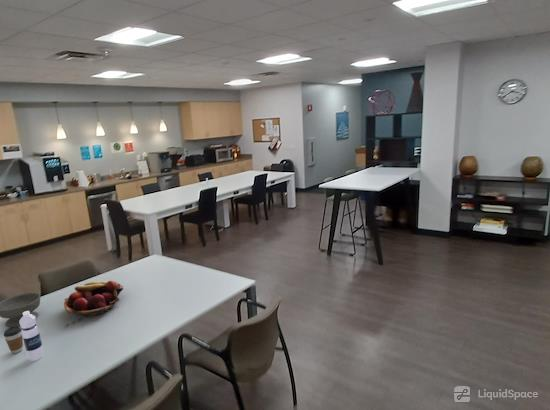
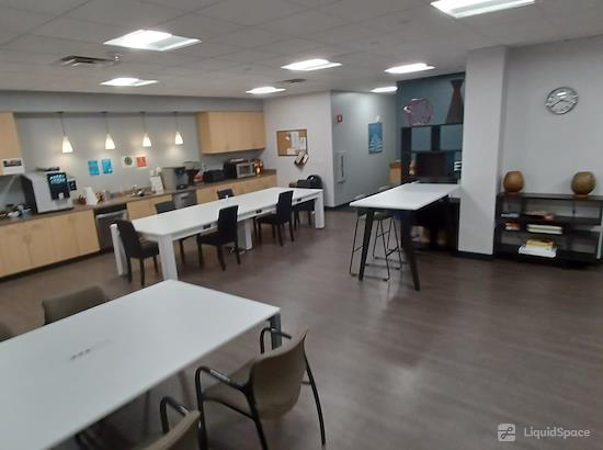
- water bottle [19,311,45,362]
- coffee cup [3,326,24,354]
- fruit basket [63,280,124,319]
- bowl [0,292,41,328]
